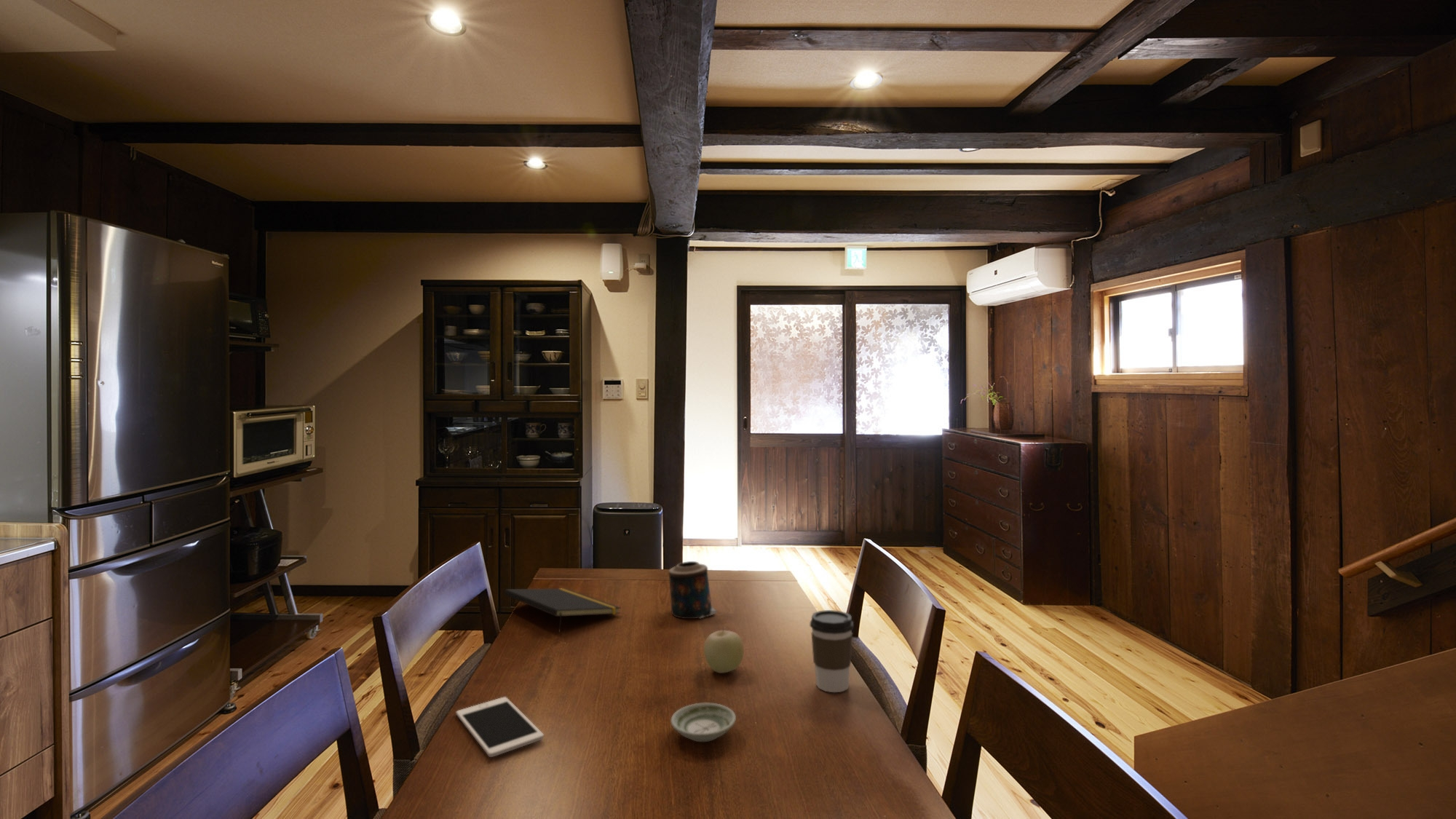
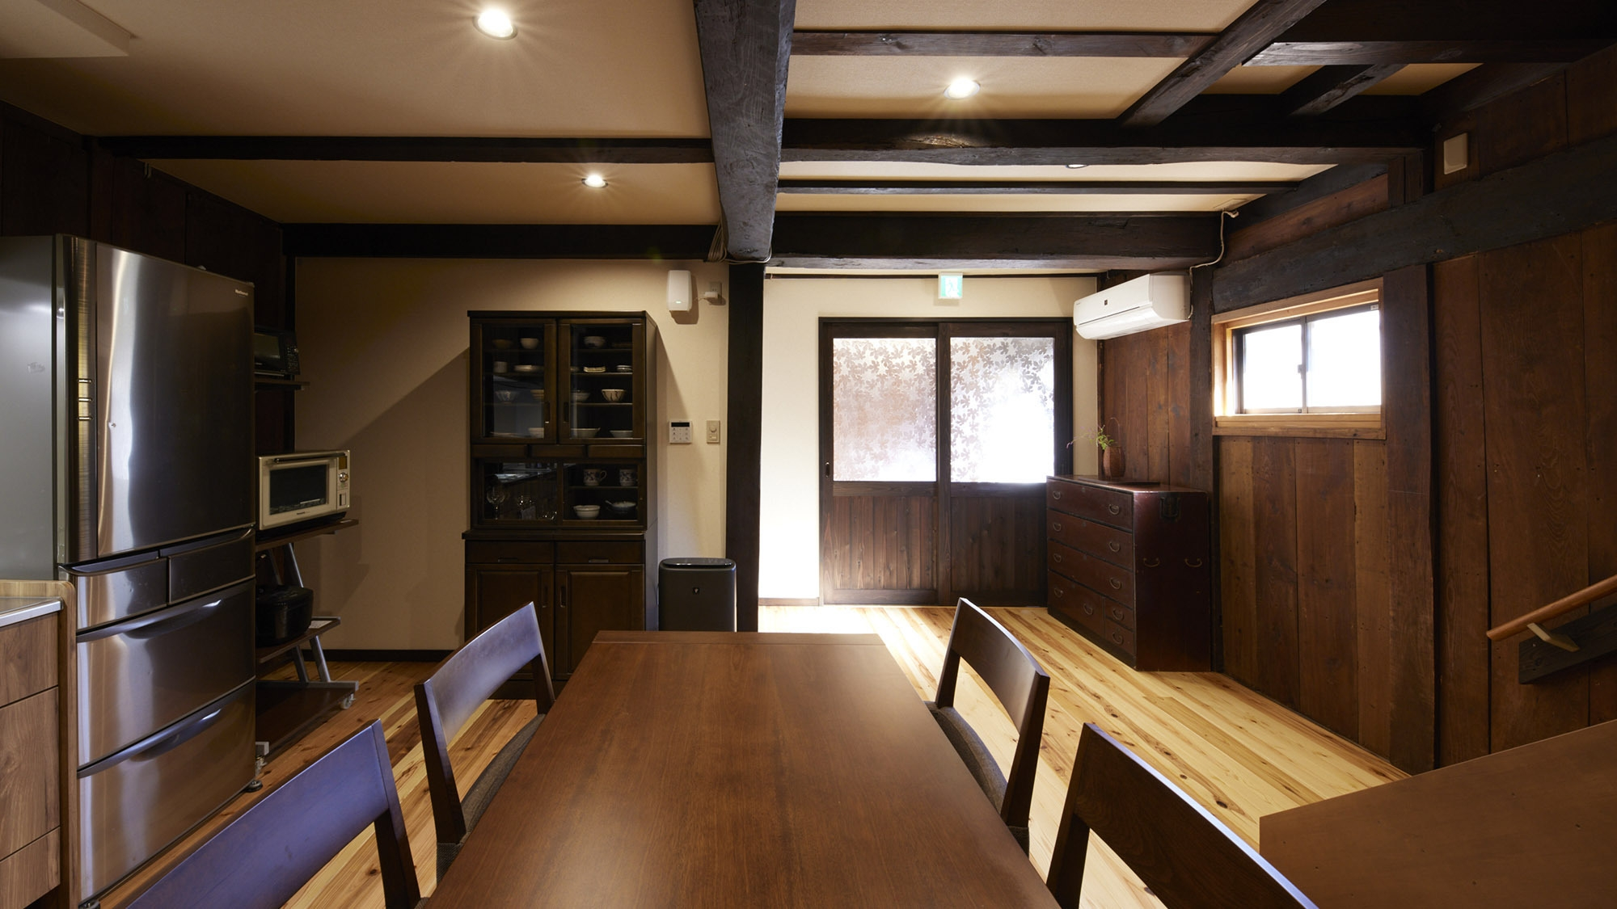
- cell phone [456,696,545,758]
- coffee cup [809,609,855,693]
- candle [668,561,717,620]
- saucer [670,703,737,743]
- notepad [504,587,621,633]
- fruit [703,626,745,673]
